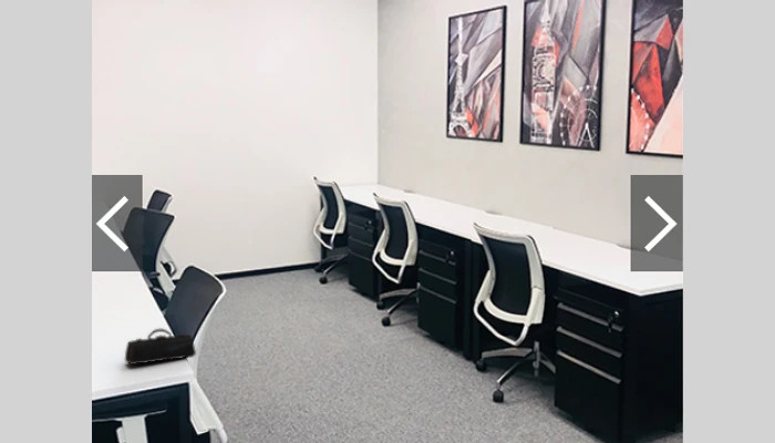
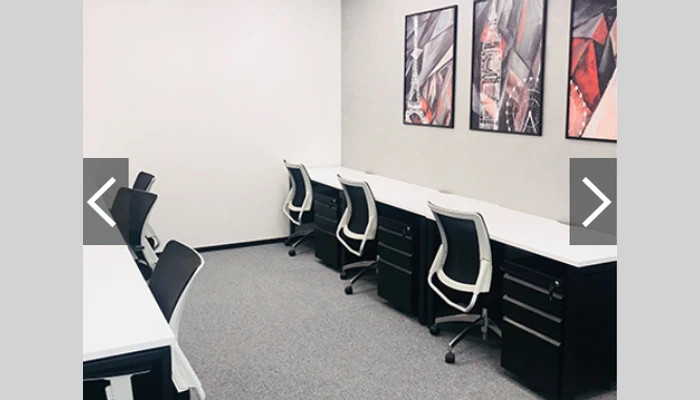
- pencil case [124,328,197,365]
